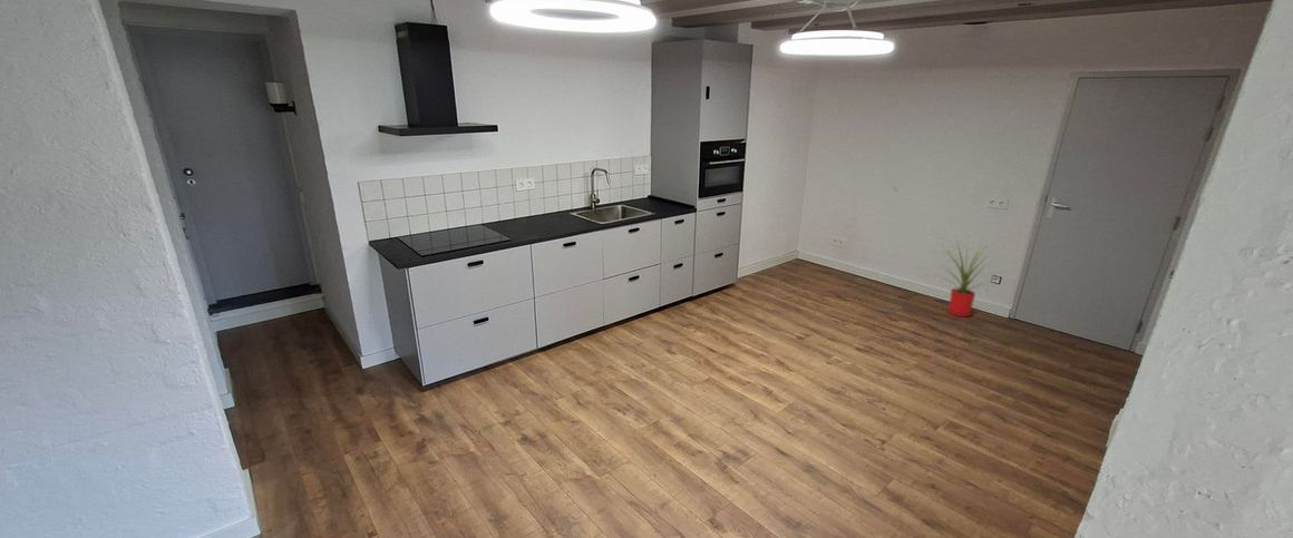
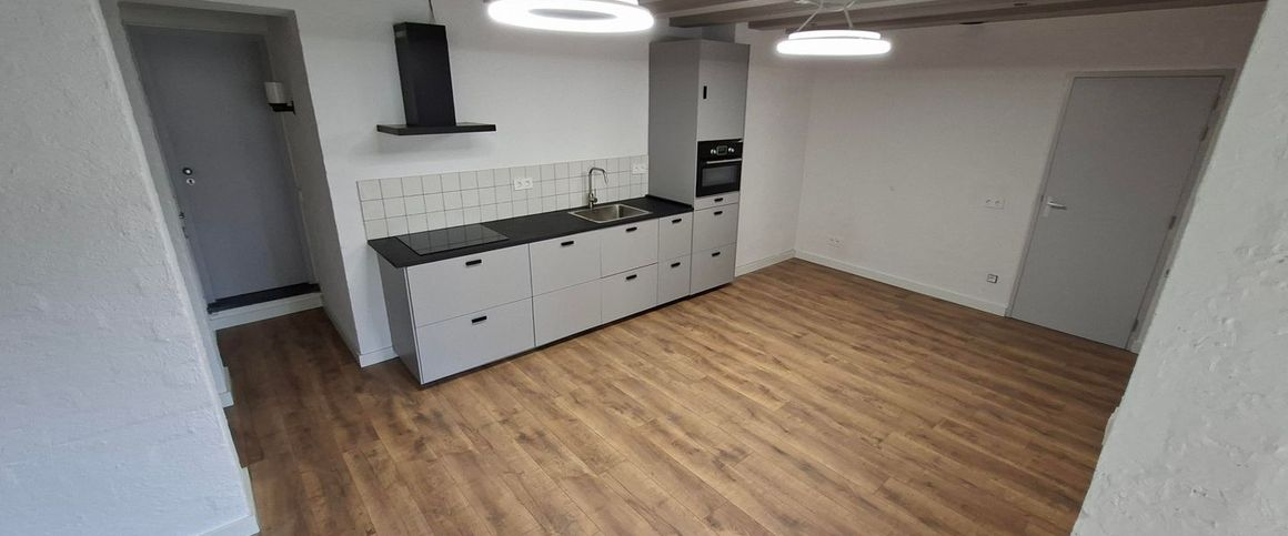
- house plant [933,234,1008,317]
